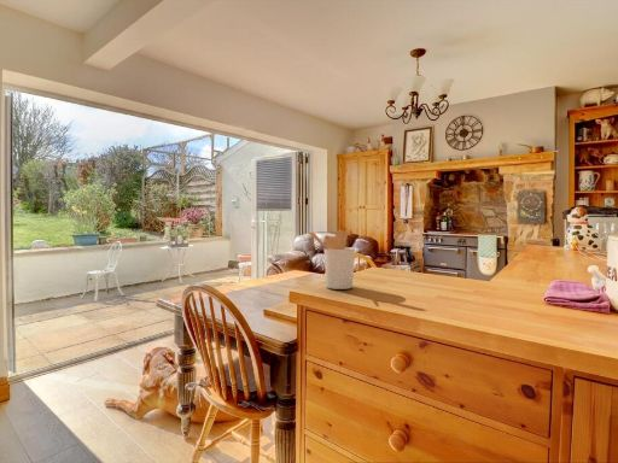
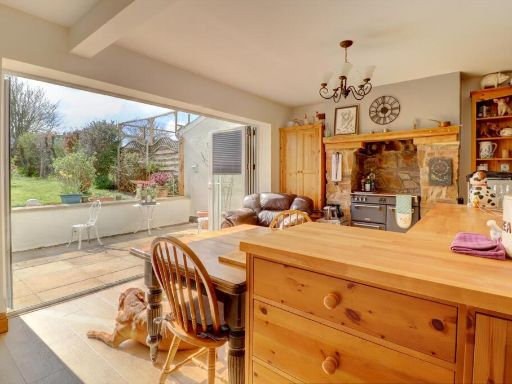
- utensil holder [308,229,356,291]
